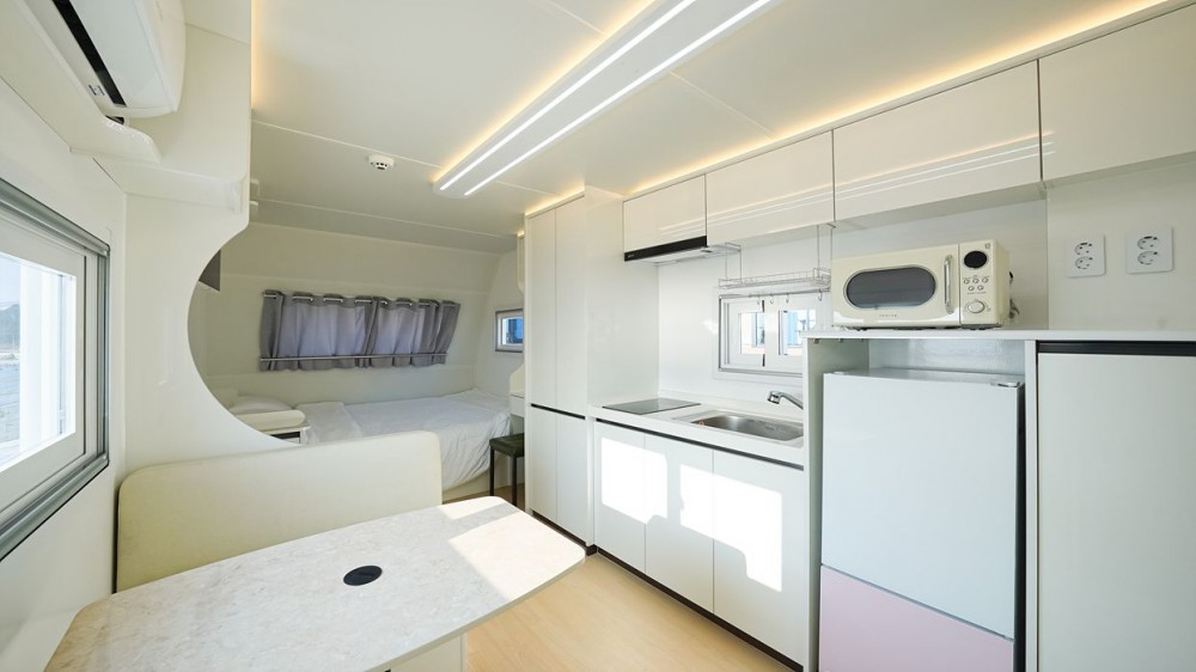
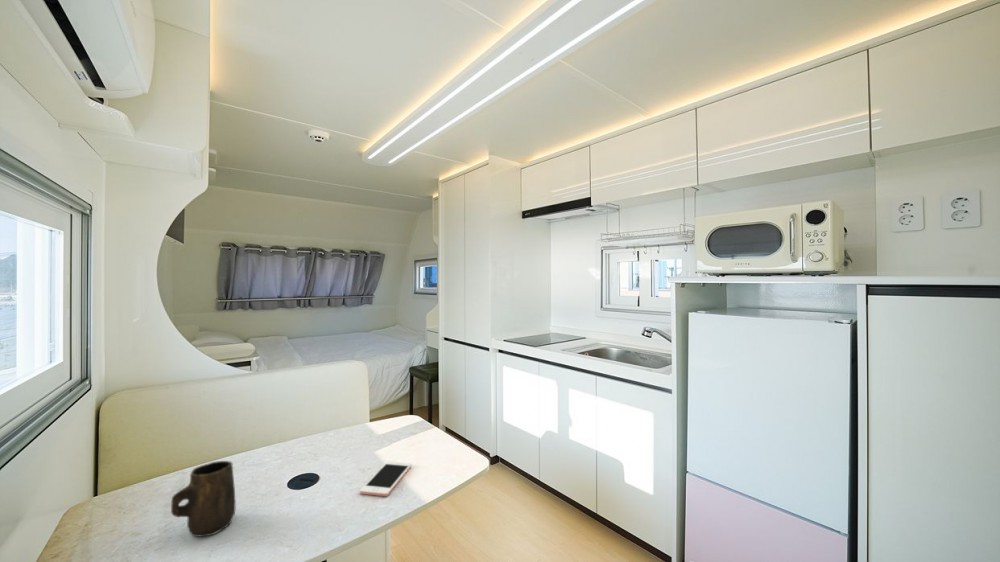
+ mug [170,460,237,538]
+ cell phone [359,460,413,497]
